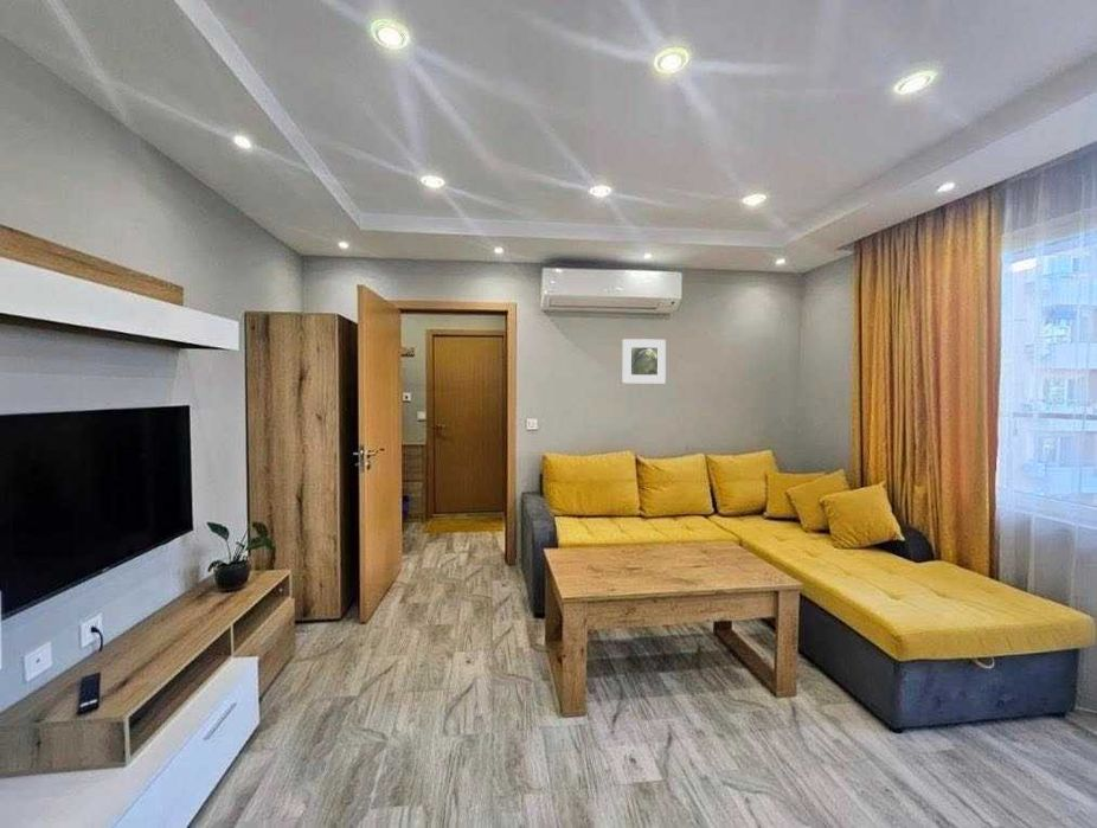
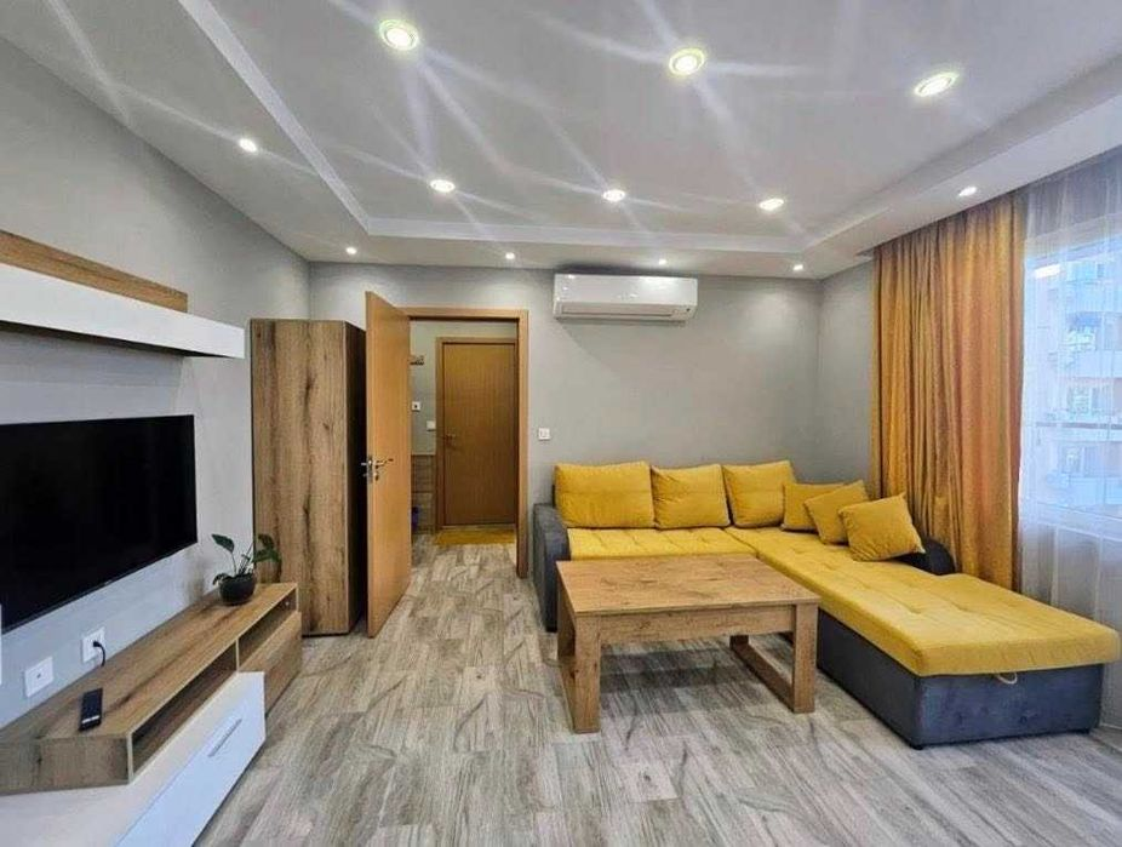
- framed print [622,338,667,384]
